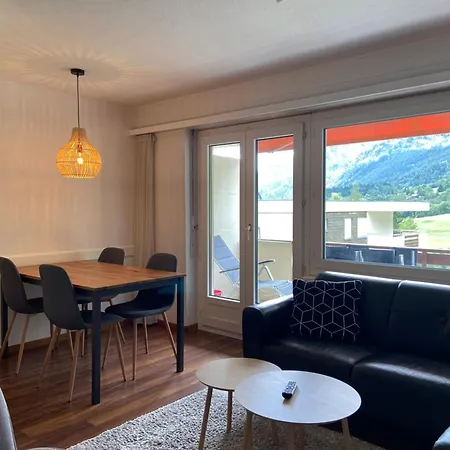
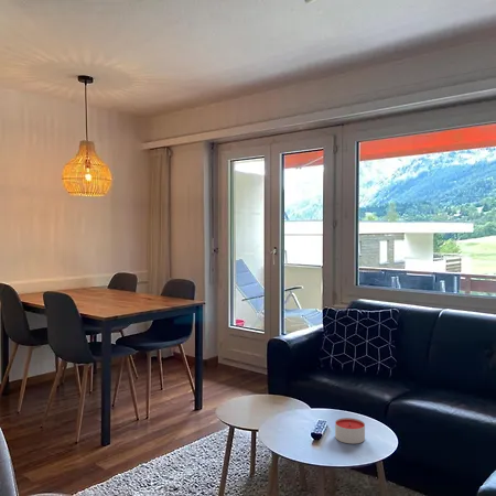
+ candle [334,417,366,445]
